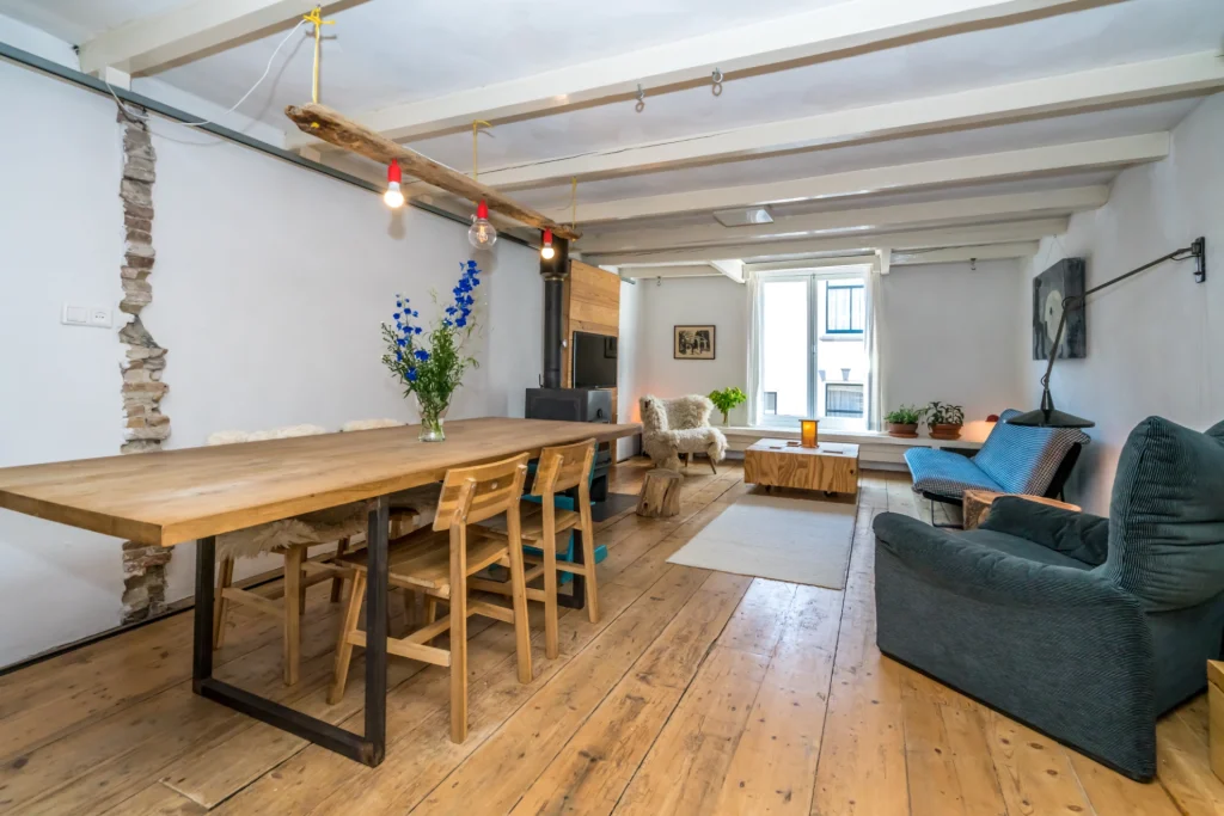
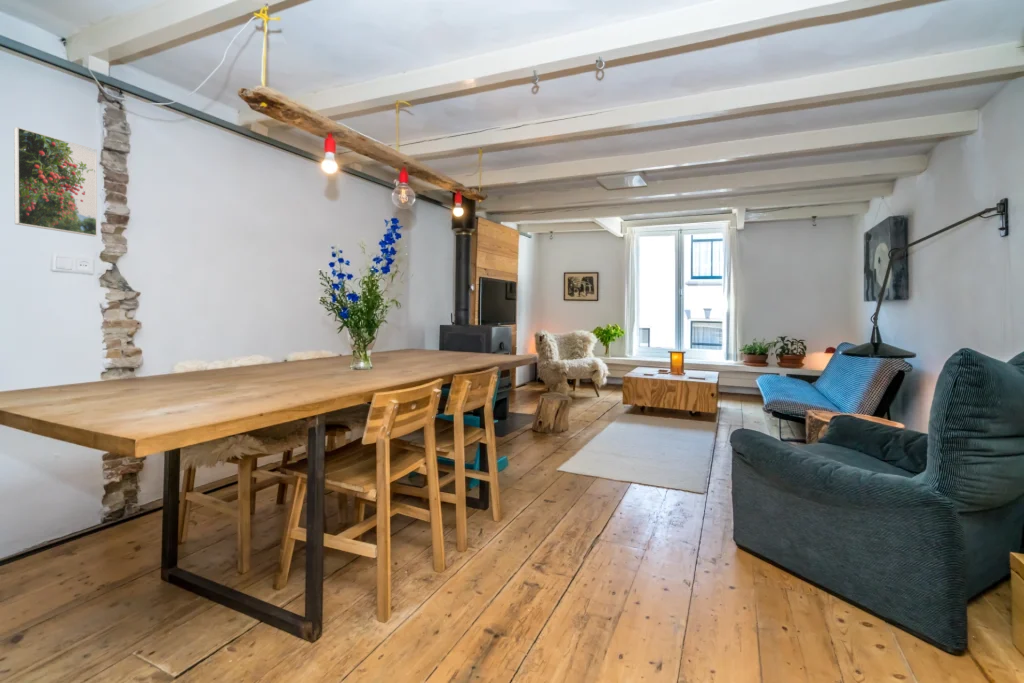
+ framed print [13,126,98,237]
